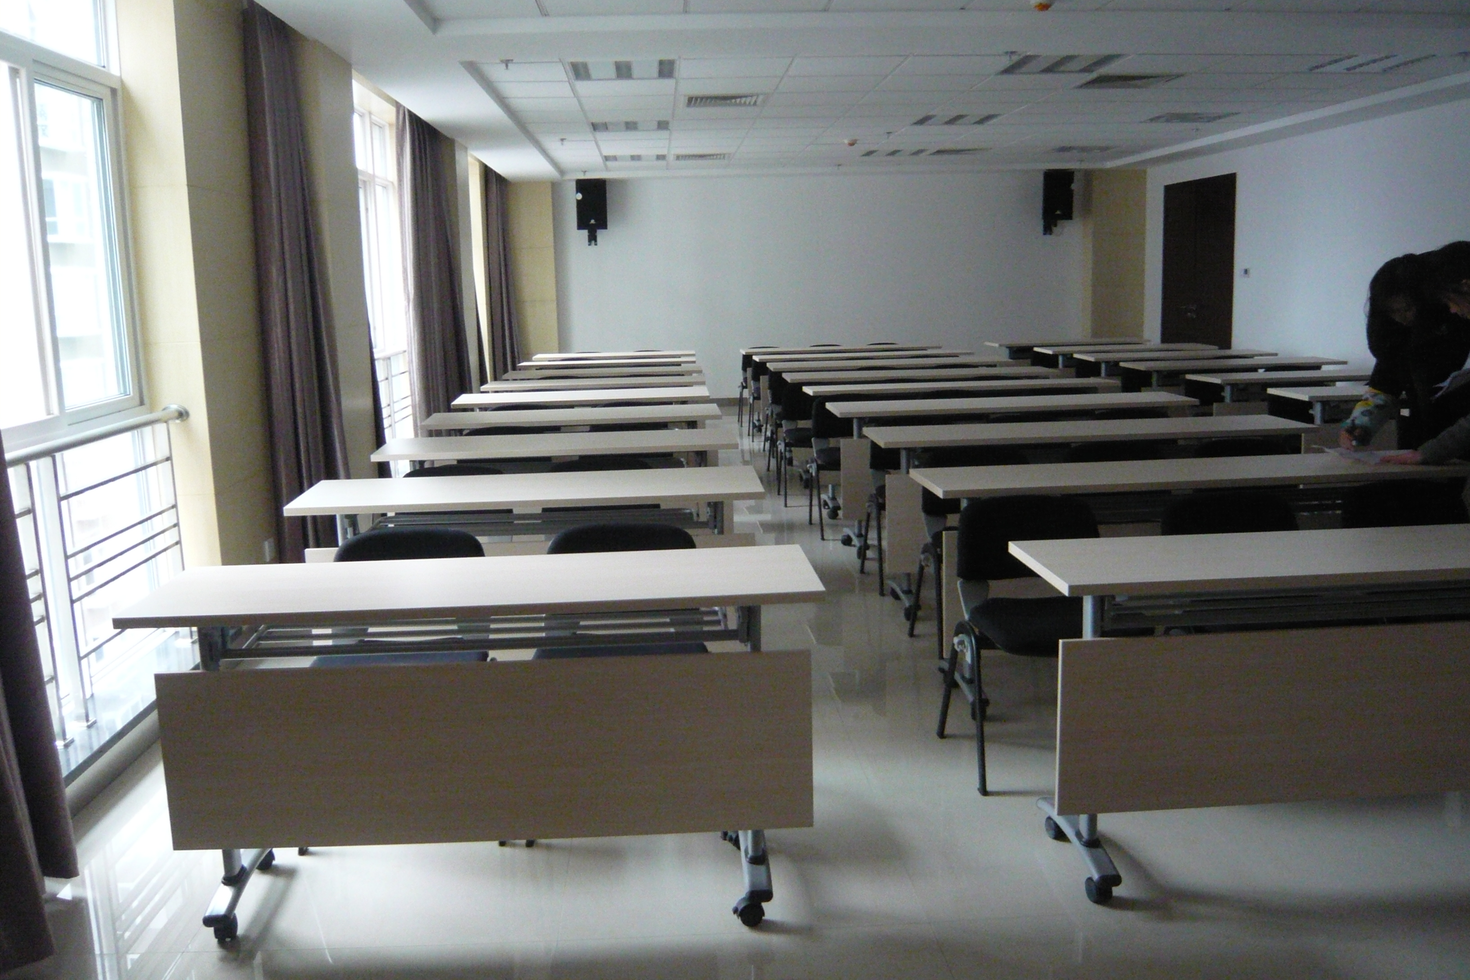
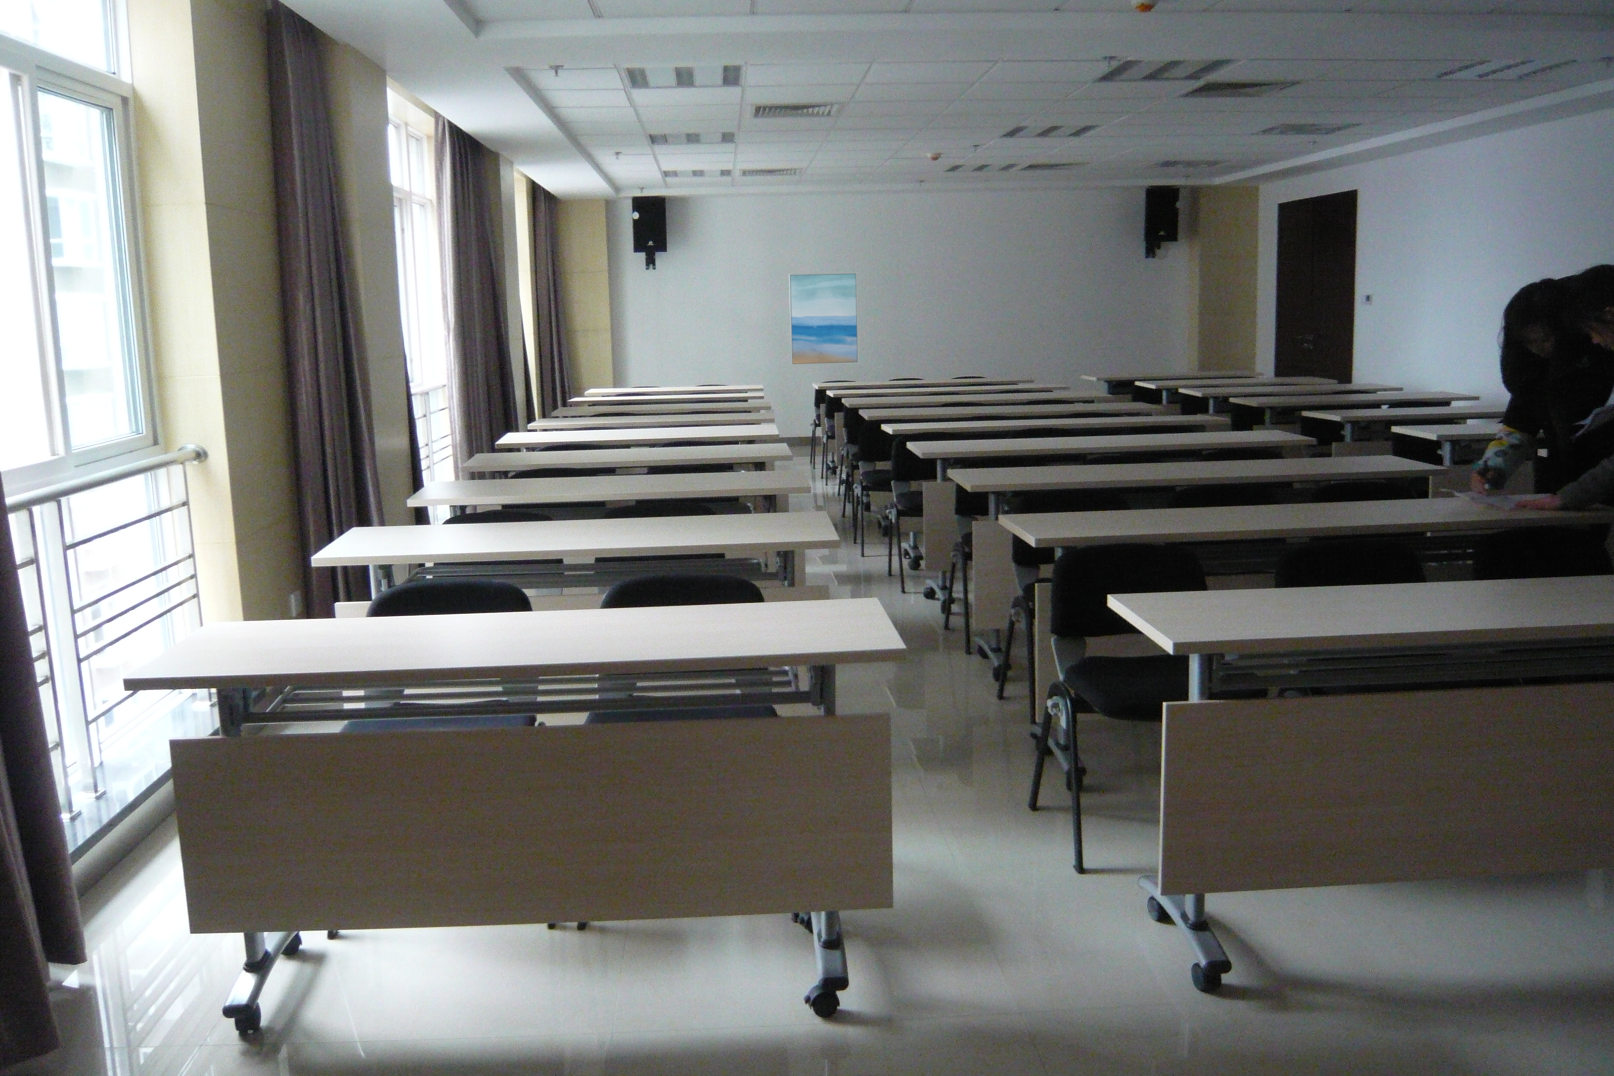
+ wall art [788,271,860,366]
